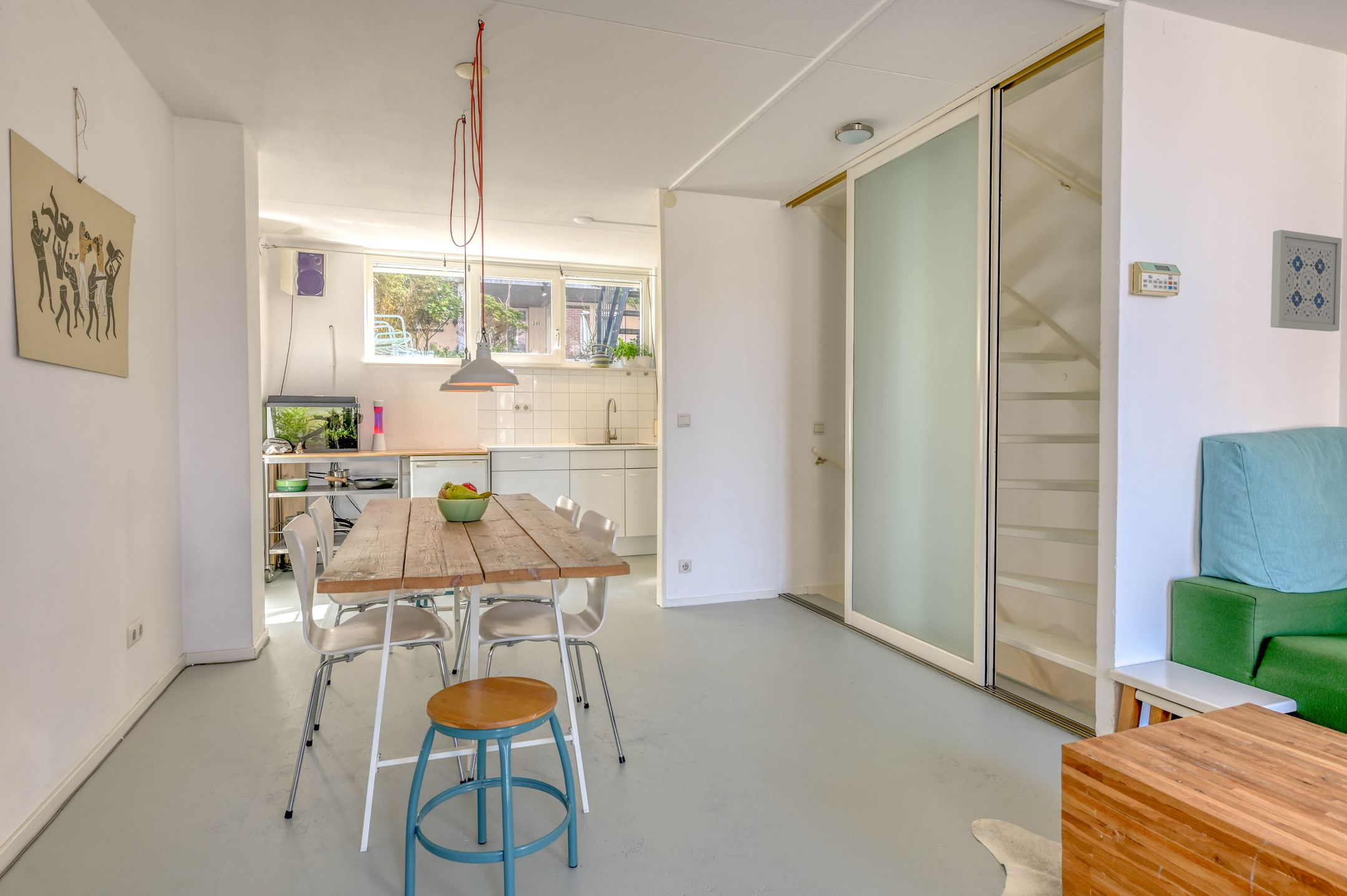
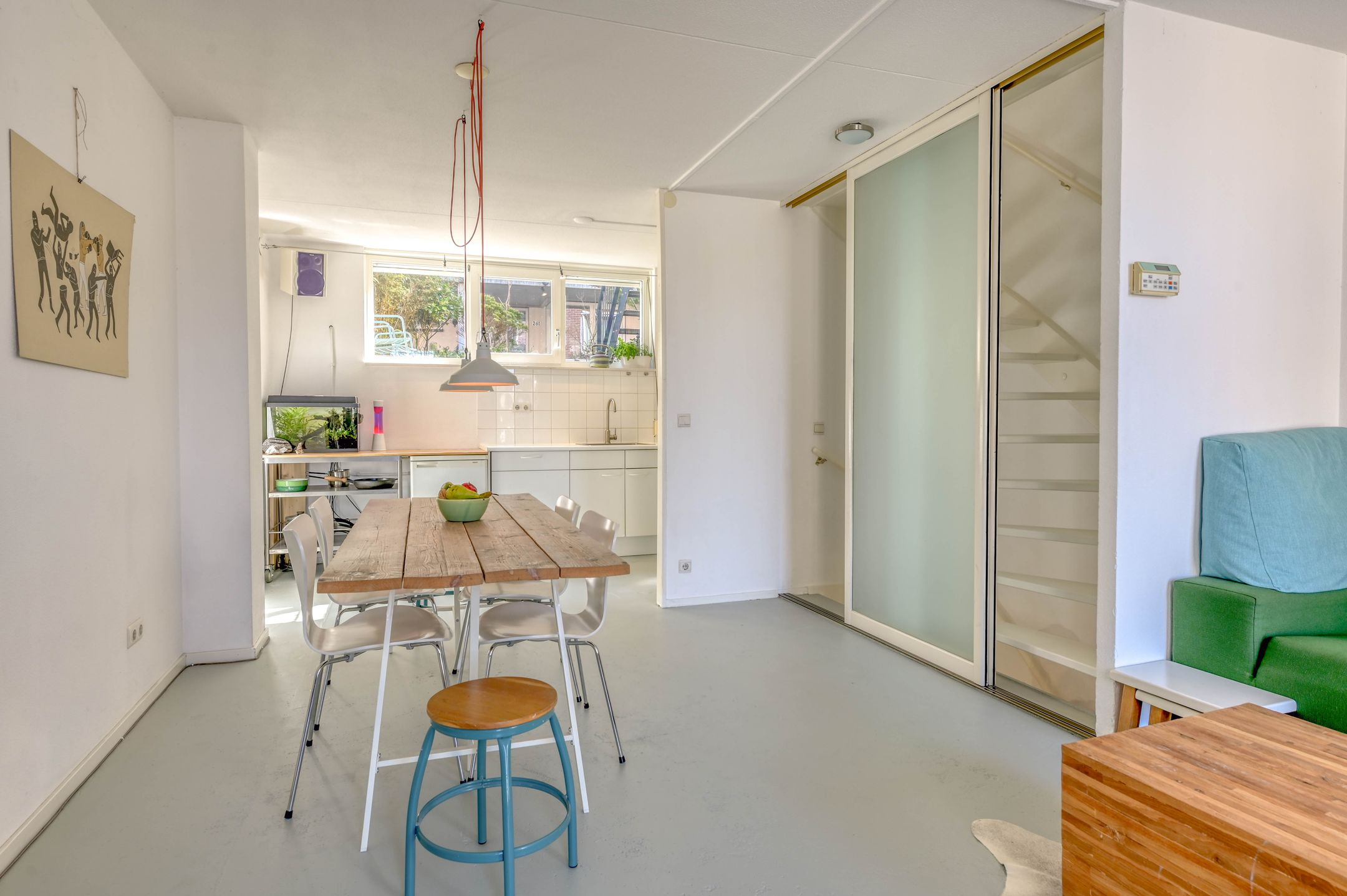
- wall art [1270,229,1343,332]
